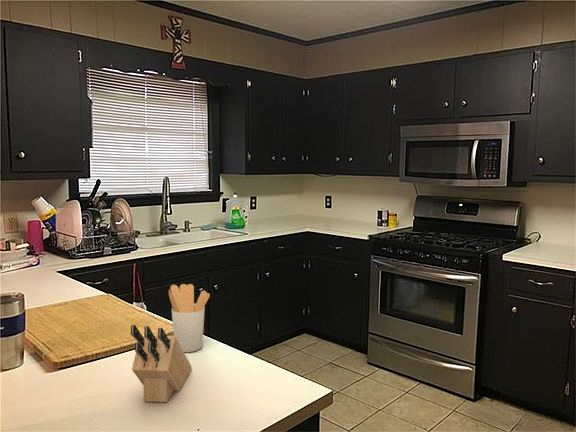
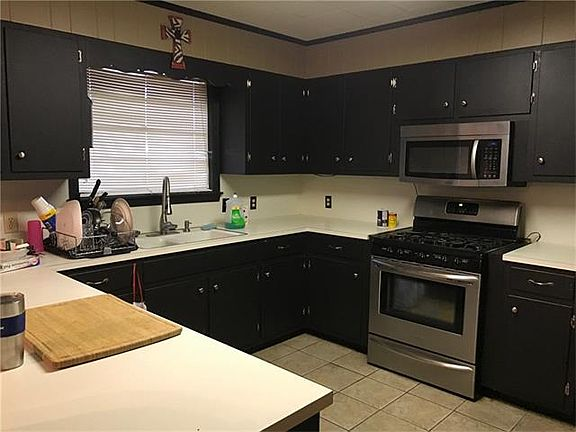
- utensil holder [168,283,211,353]
- knife block [130,324,193,403]
